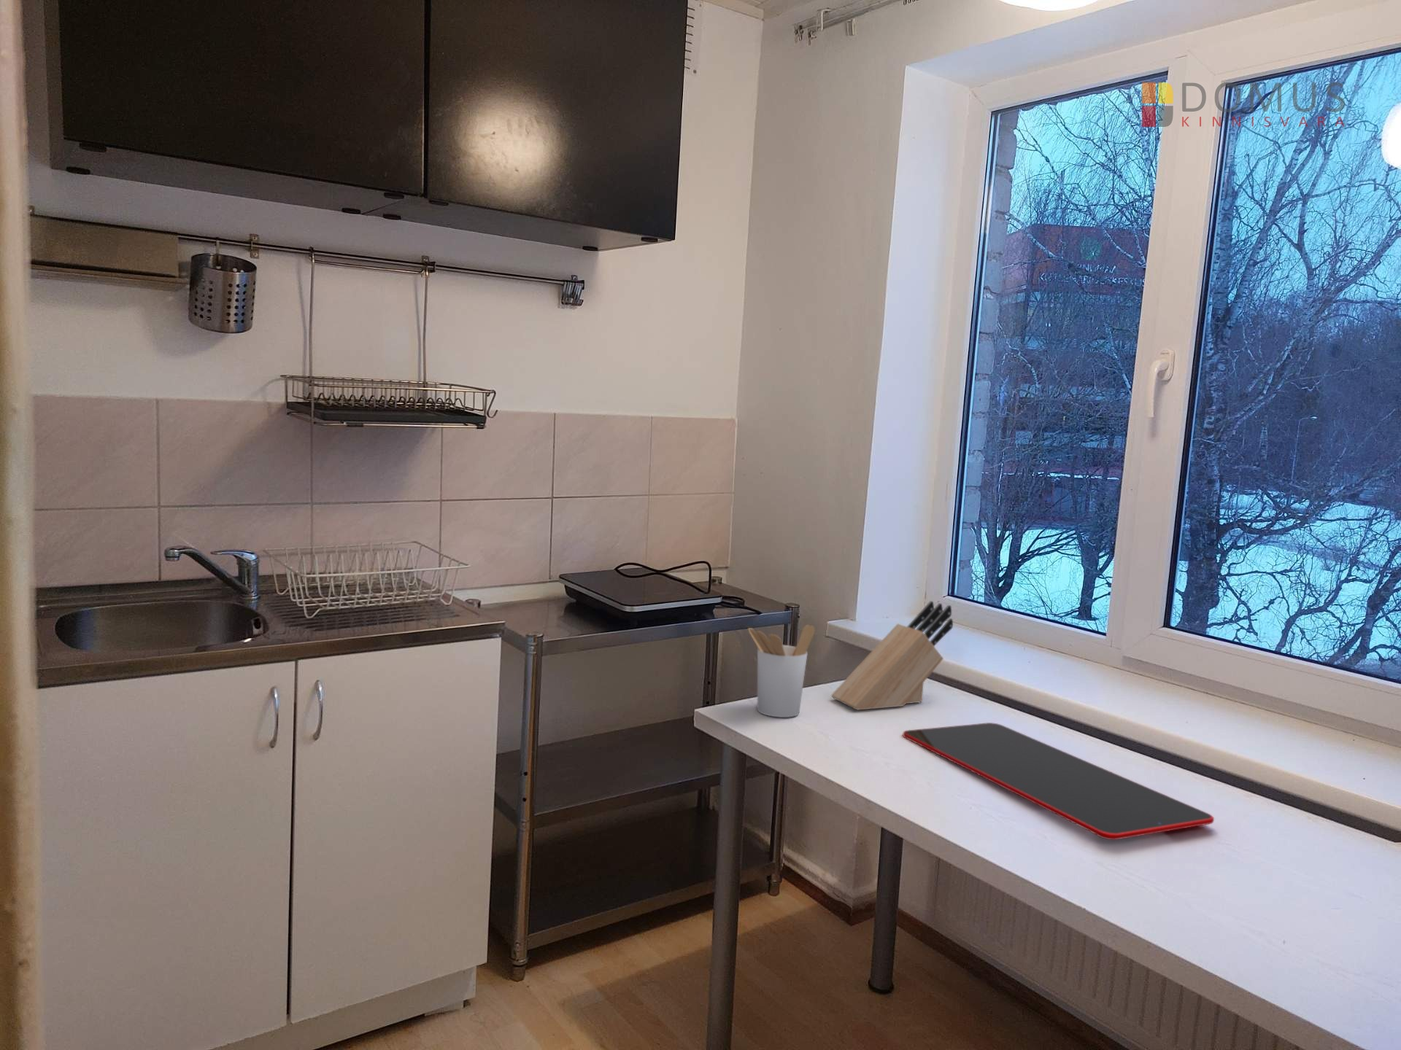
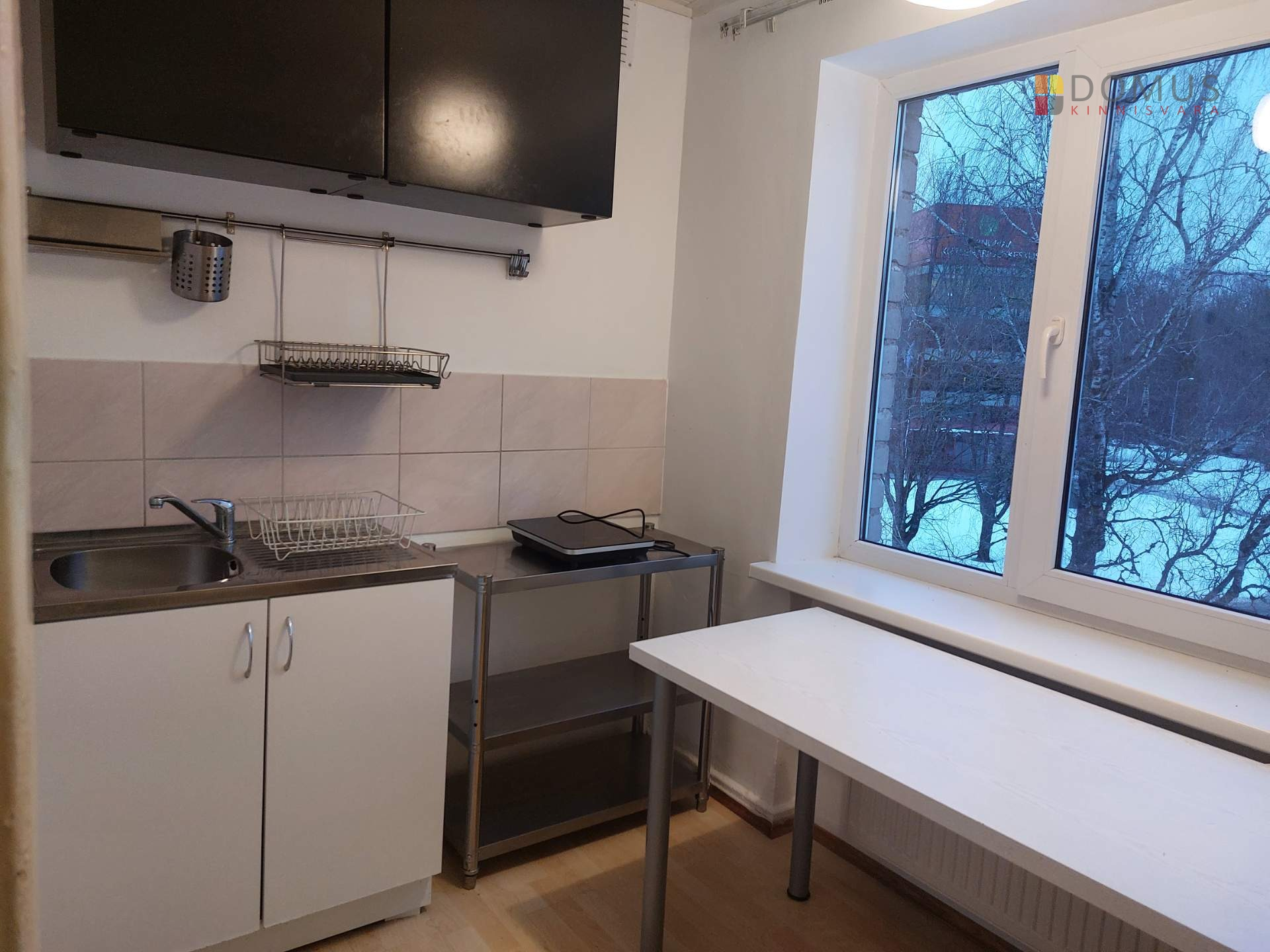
- knife block [831,600,954,711]
- utensil holder [747,624,816,718]
- cutting board [902,721,1215,840]
